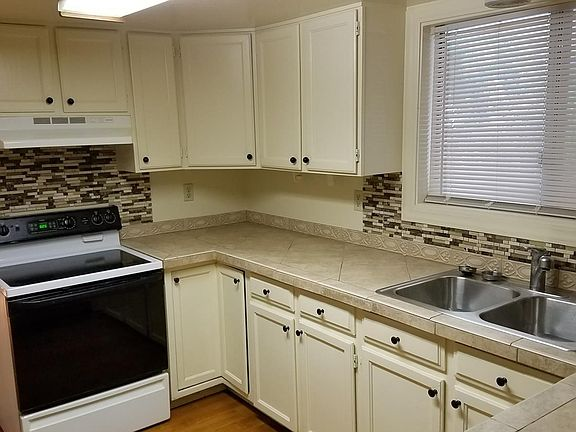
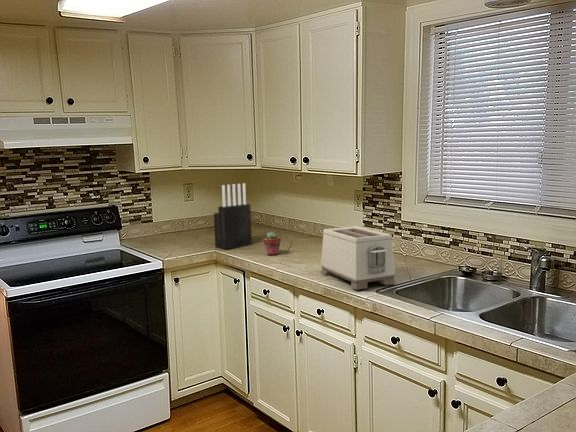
+ potted succulent [262,231,282,256]
+ knife block [213,182,253,251]
+ toaster [320,225,397,291]
